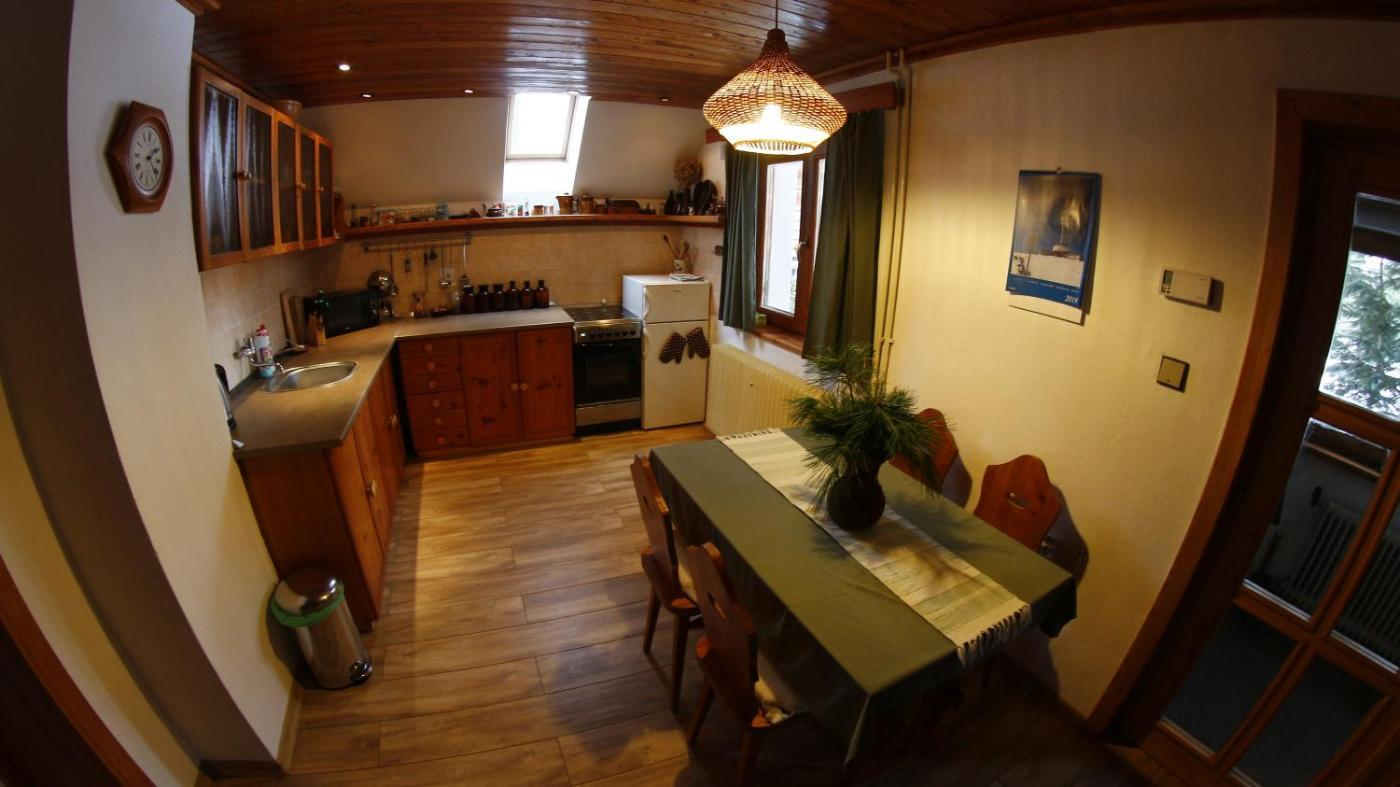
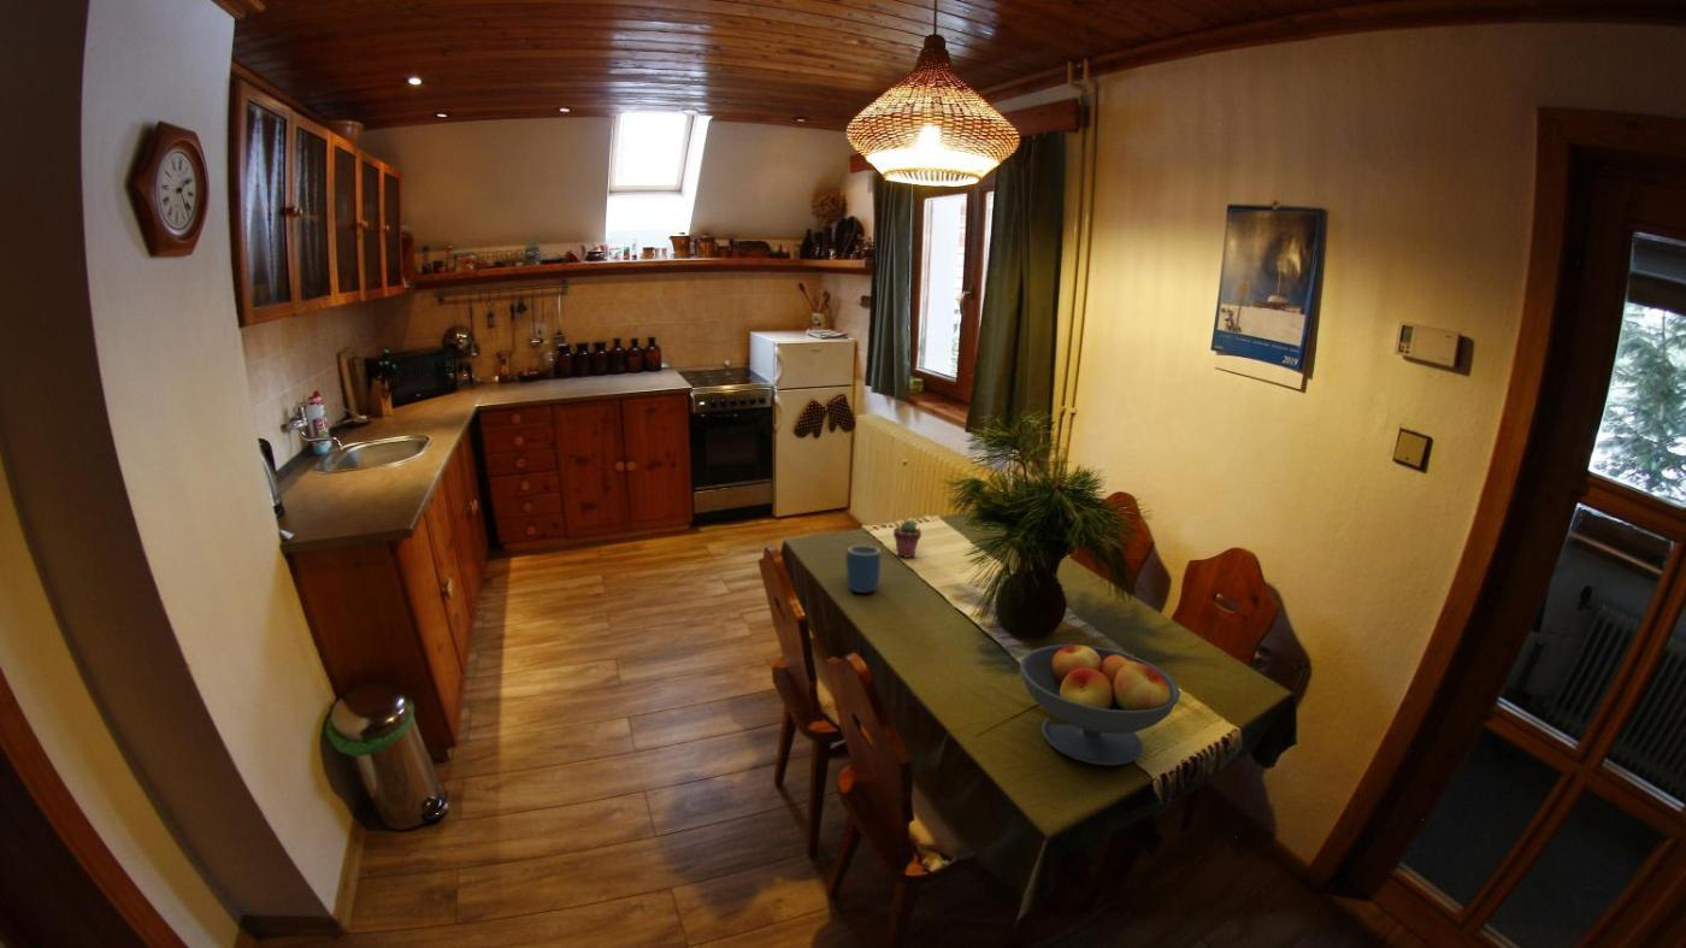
+ potted succulent [892,519,922,559]
+ fruit bowl [1019,642,1181,766]
+ mug [844,544,882,594]
